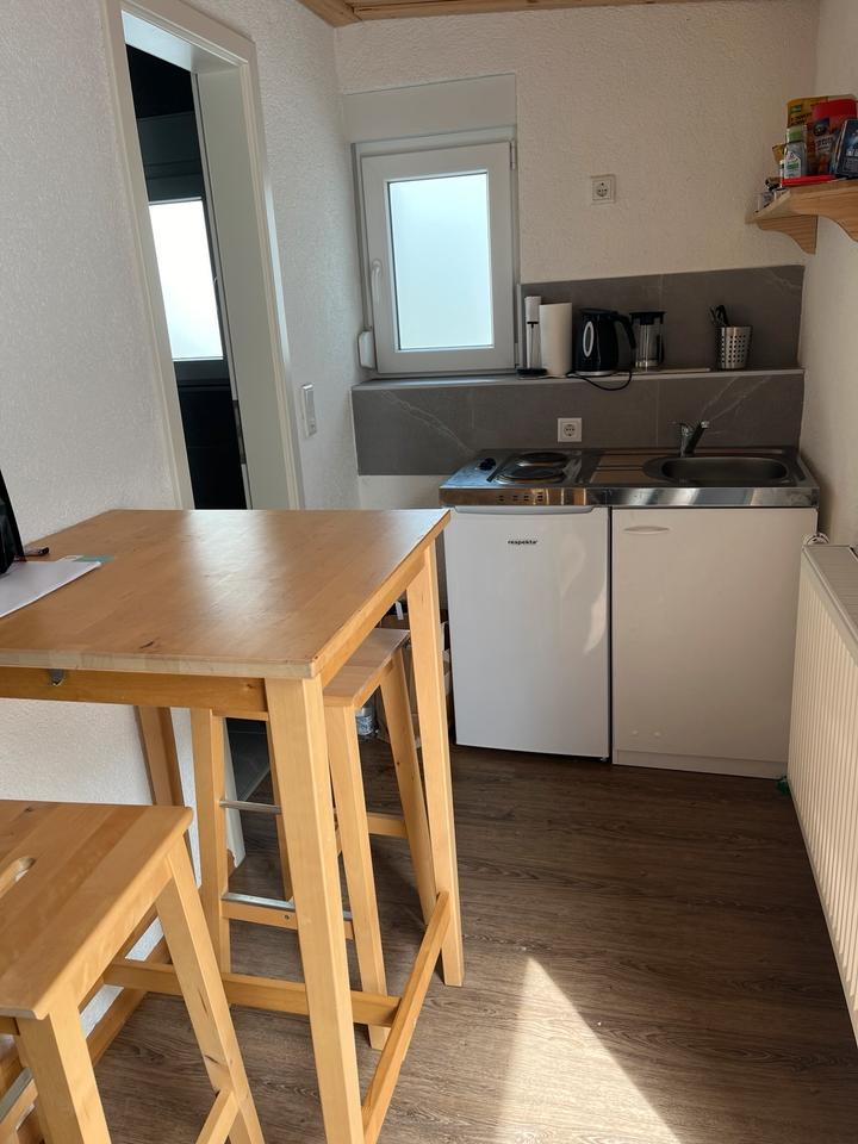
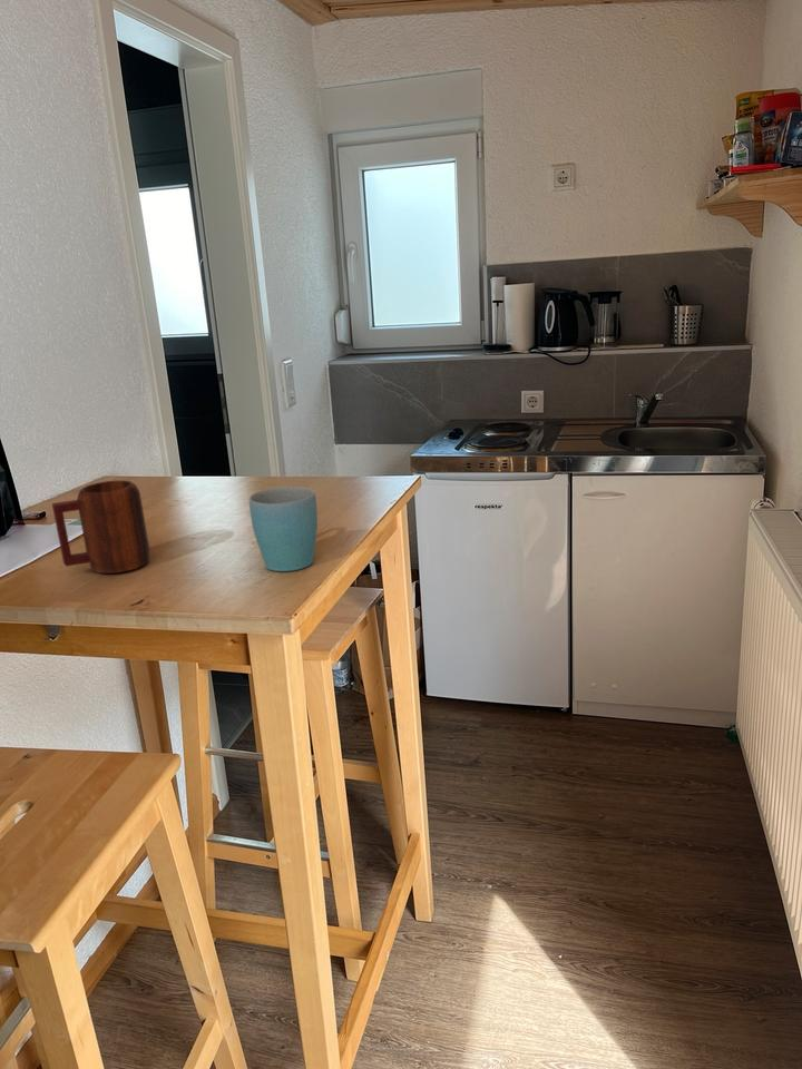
+ mug [51,480,150,575]
+ mug [248,486,319,572]
